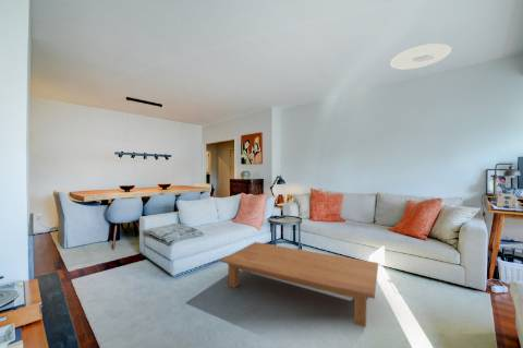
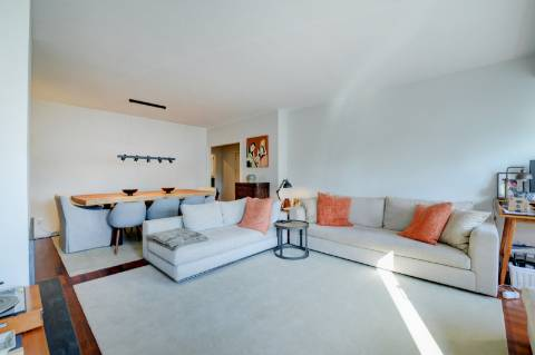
- coffee table [219,241,379,328]
- ceiling light [389,43,452,71]
